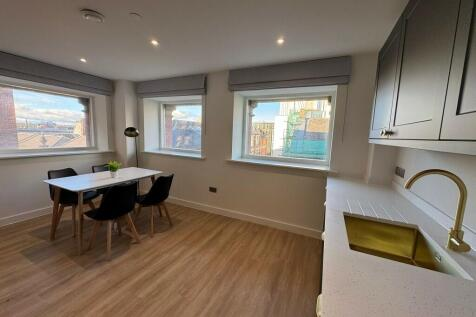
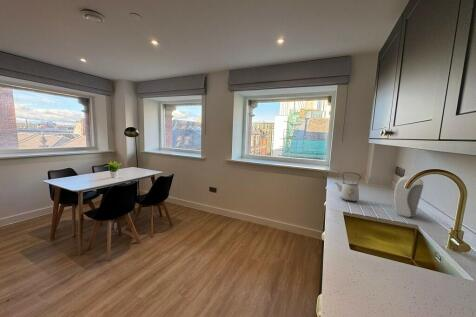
+ kettle [334,171,362,202]
+ soap dispenser [393,175,424,218]
